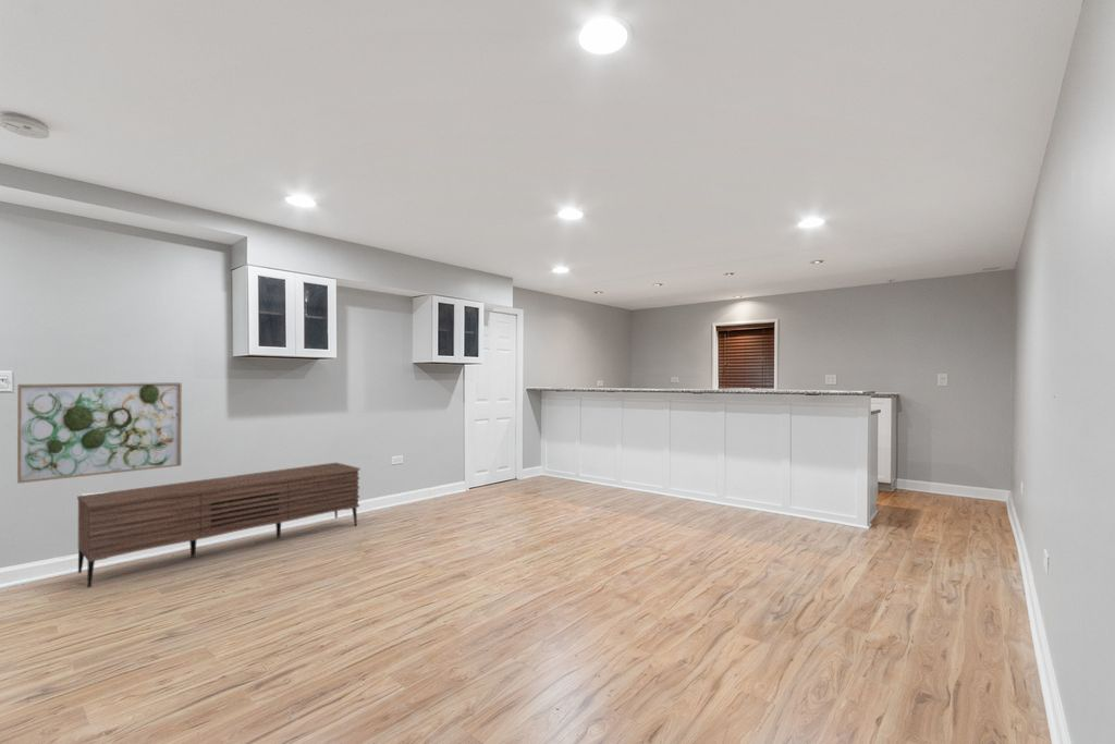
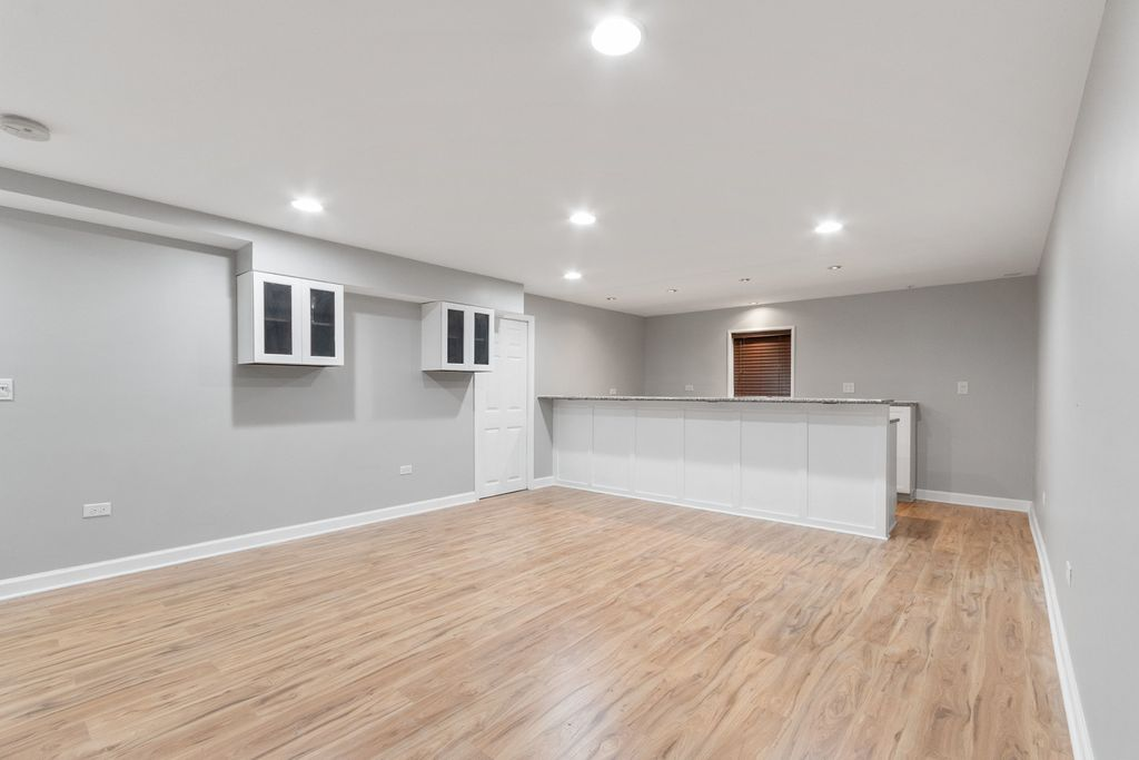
- sideboard [76,462,362,588]
- wall art [16,381,183,485]
